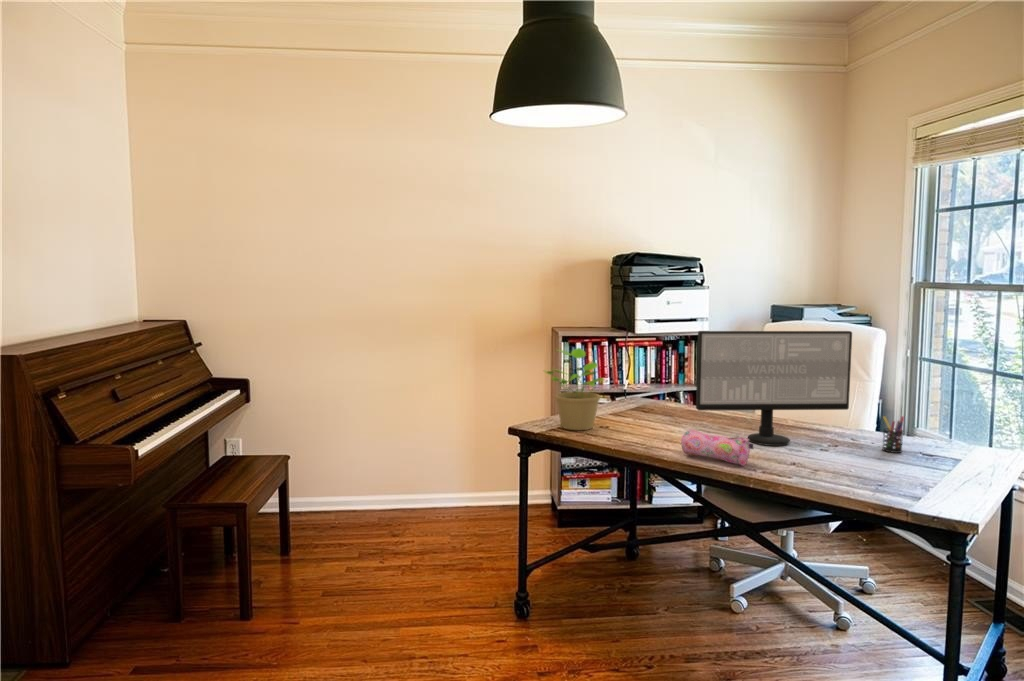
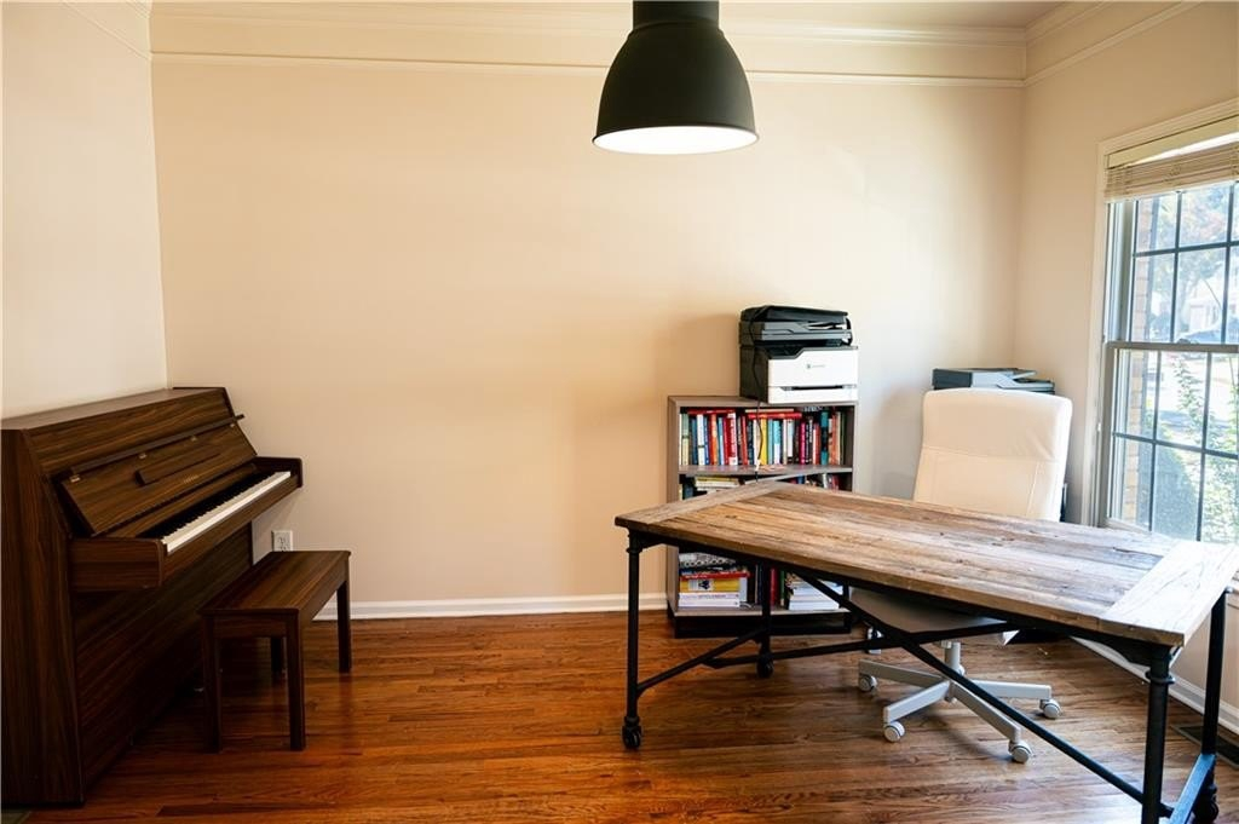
- pen holder [881,415,905,454]
- potted plant [543,347,606,431]
- computer monitor [695,330,853,447]
- pencil case [680,428,754,467]
